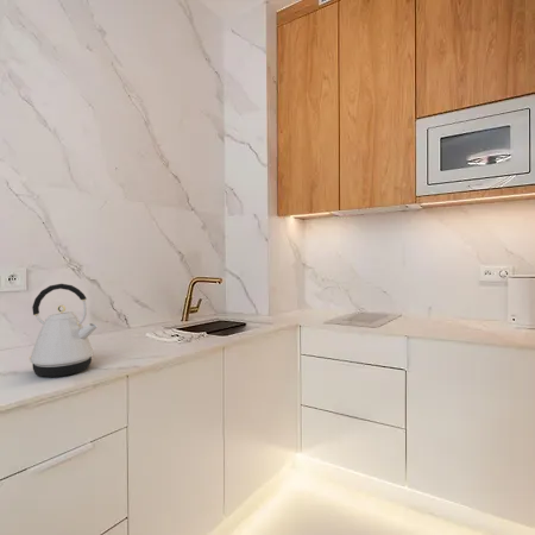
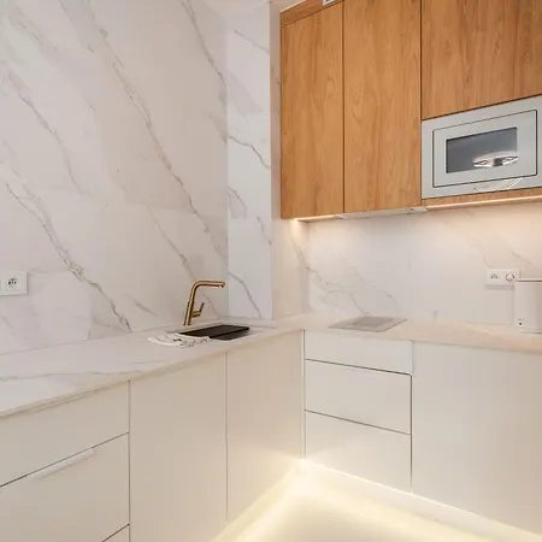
- kettle [29,283,99,378]
